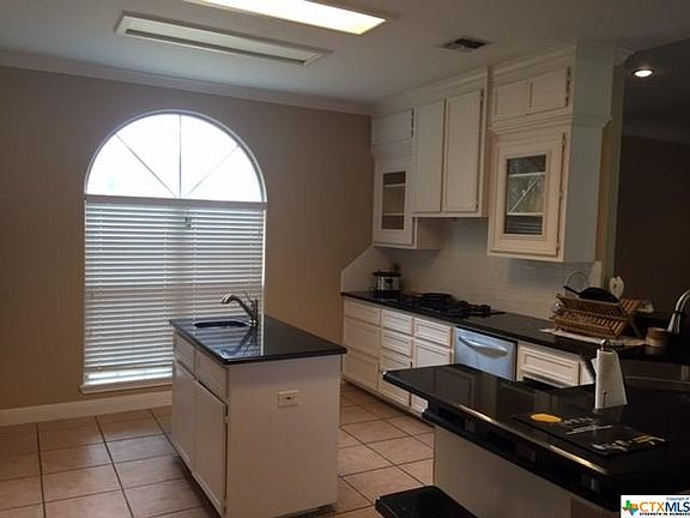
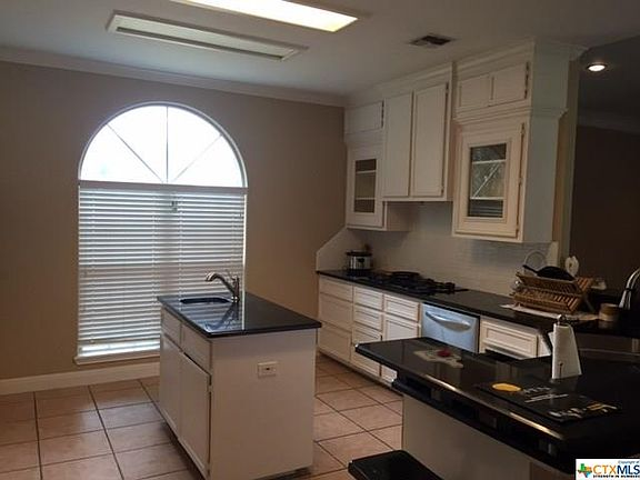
+ cutting board [412,346,464,369]
